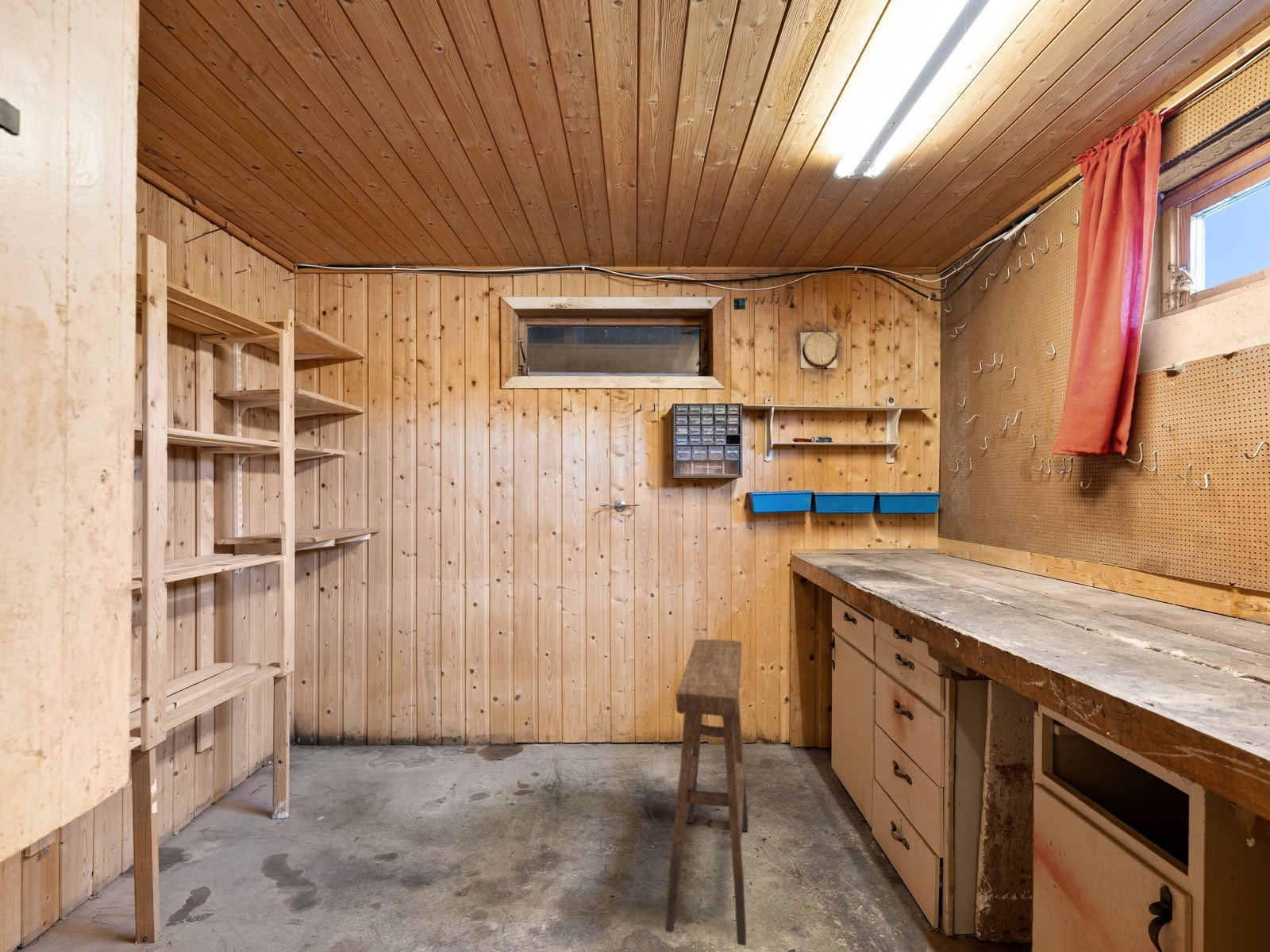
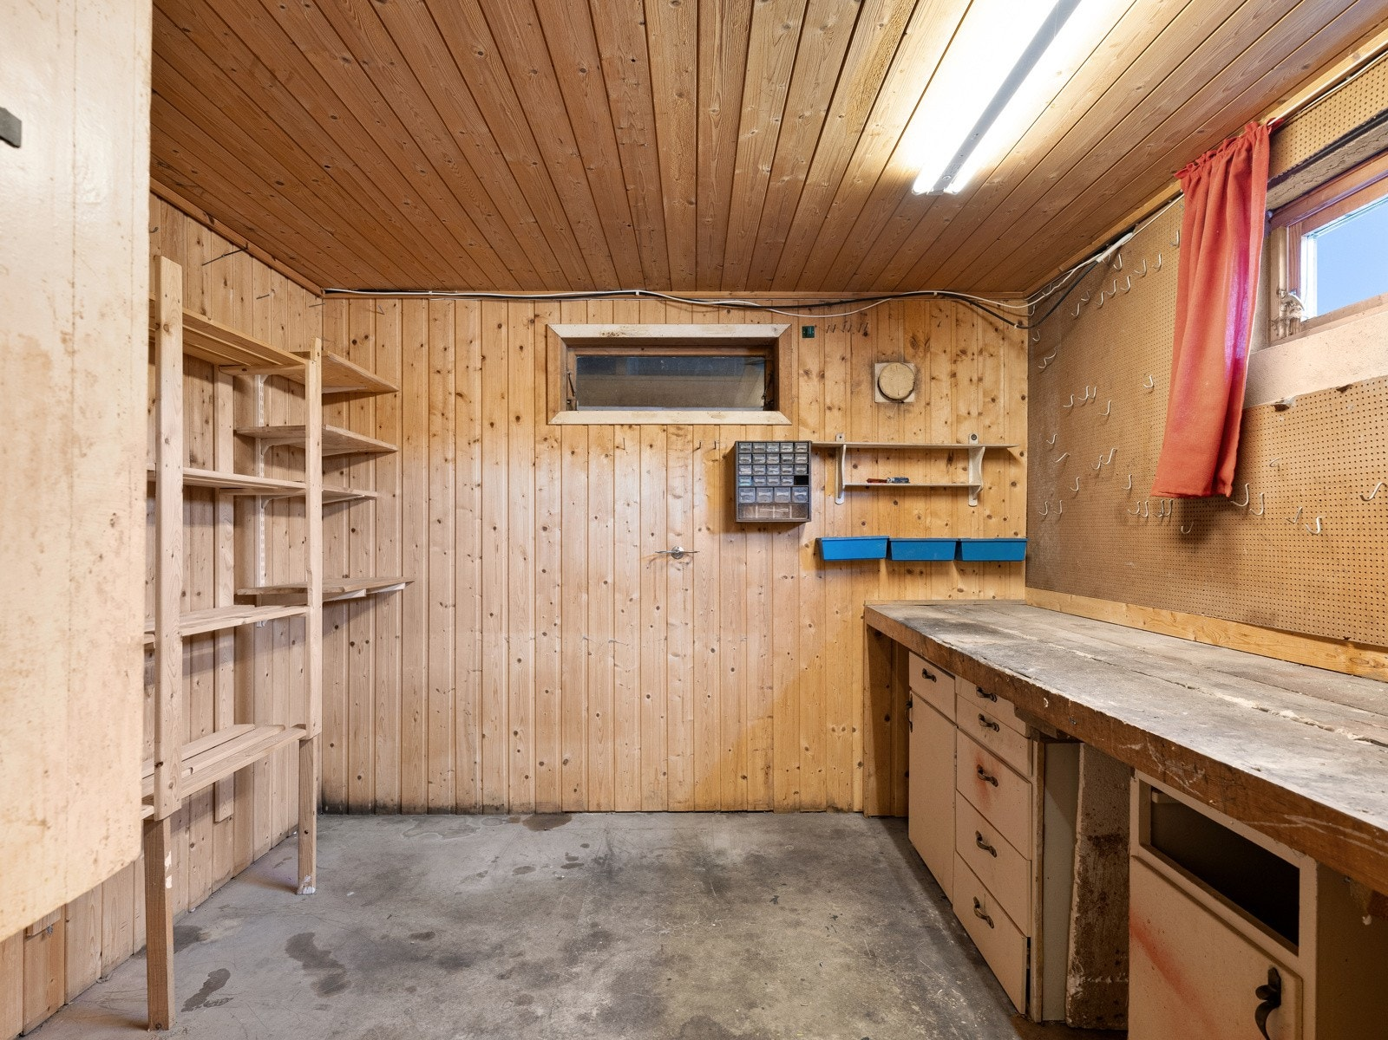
- stool [664,639,749,946]
